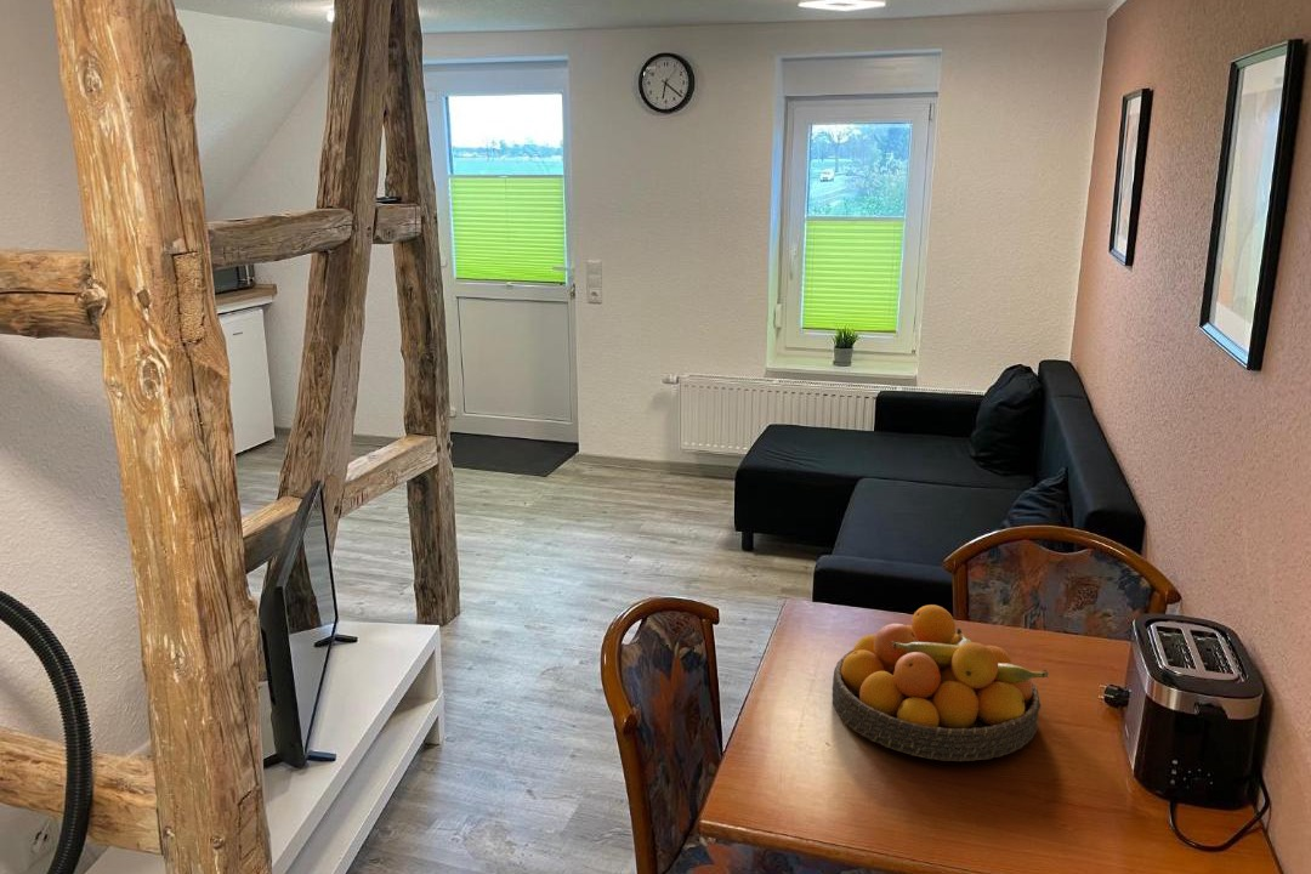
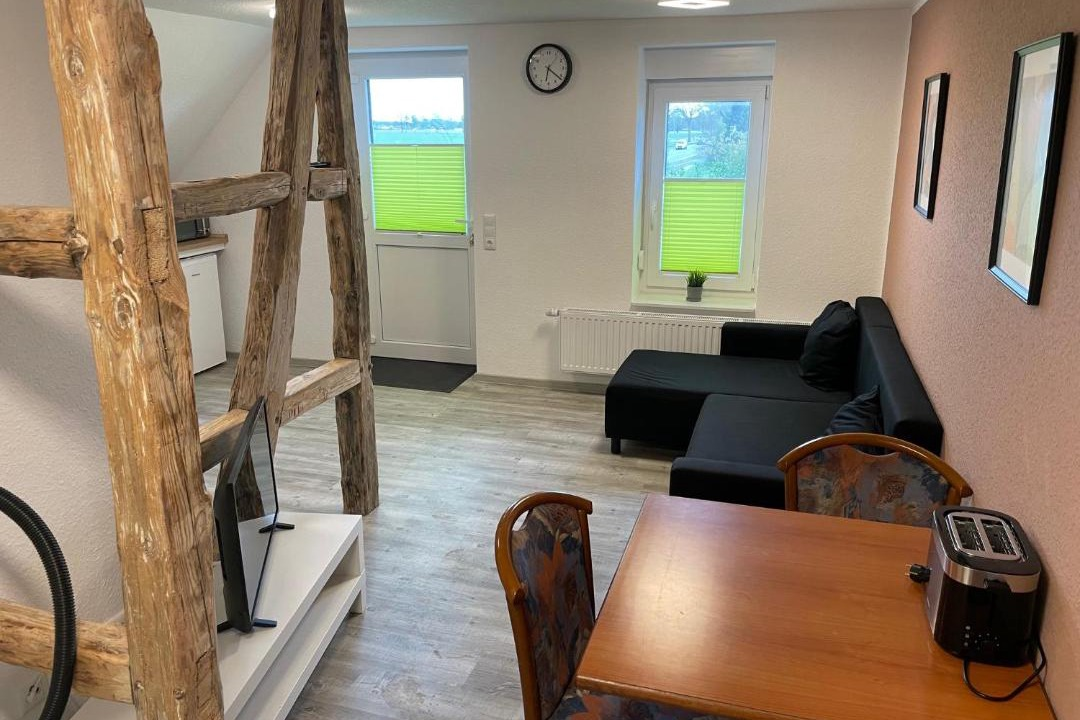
- fruit bowl [832,603,1050,762]
